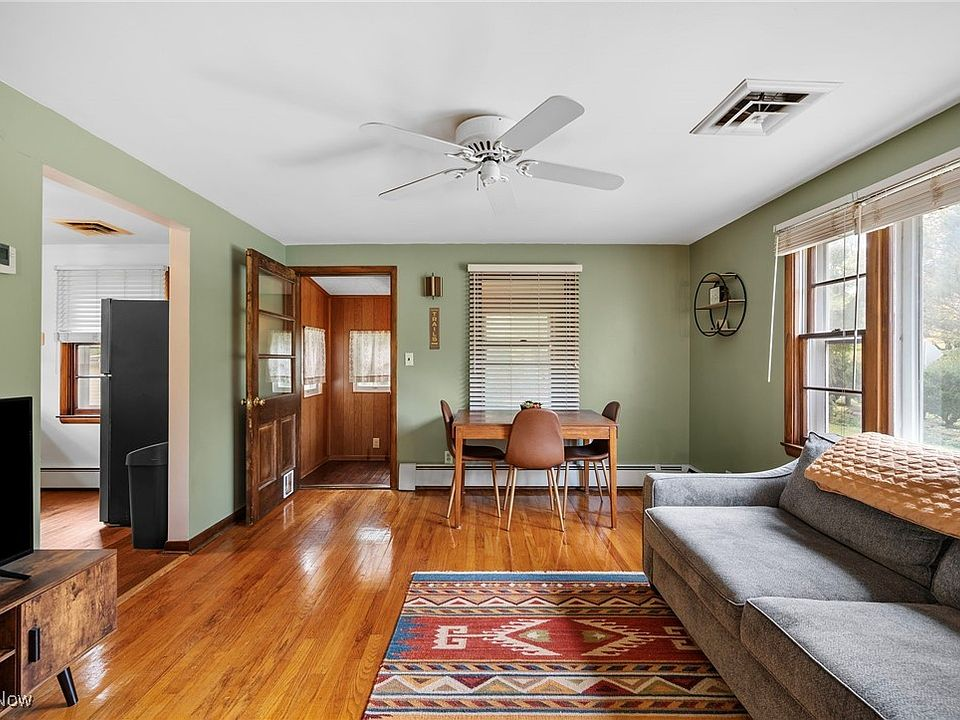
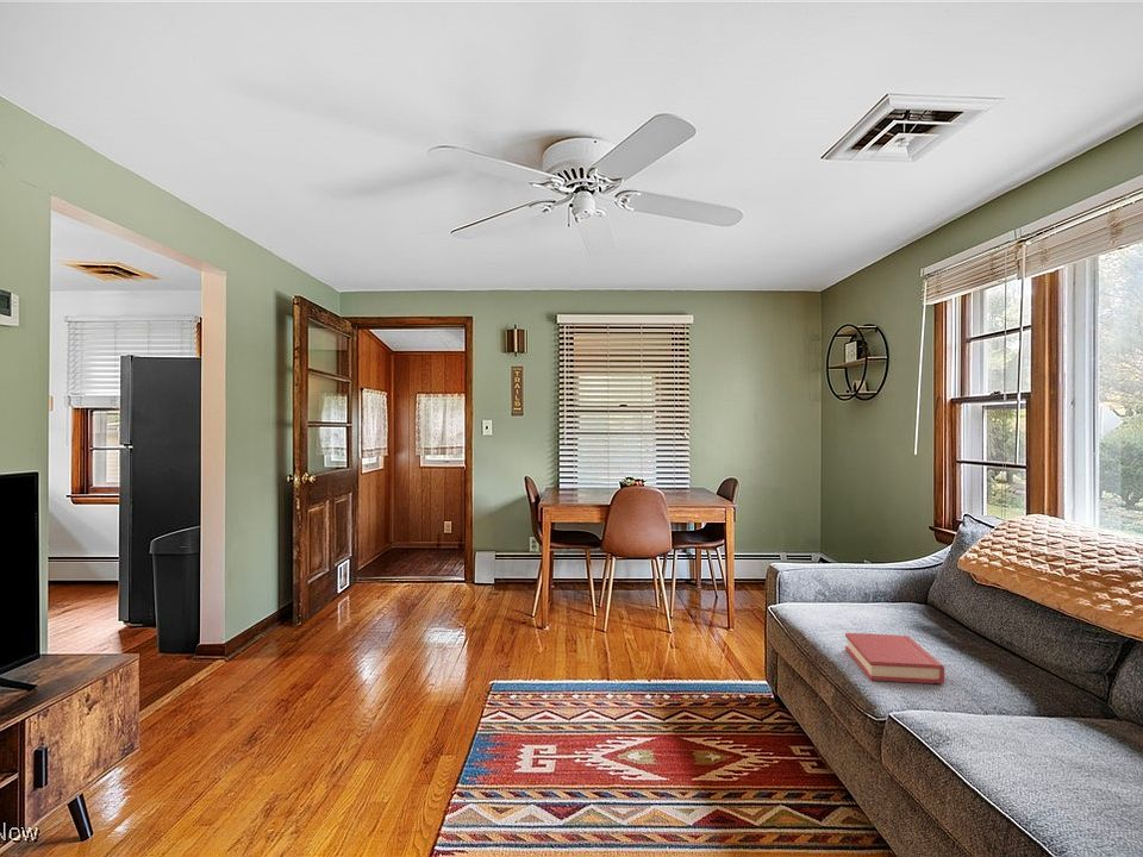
+ hardback book [844,632,945,684]
